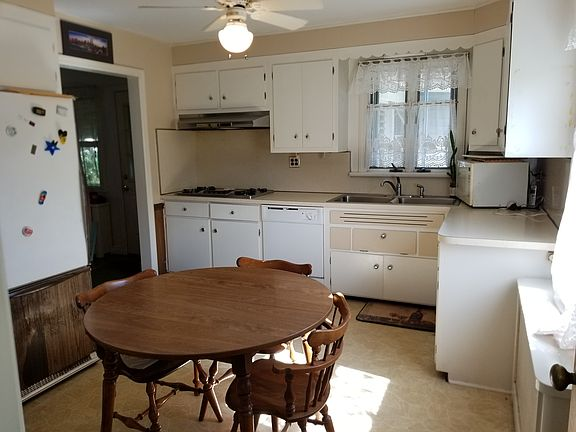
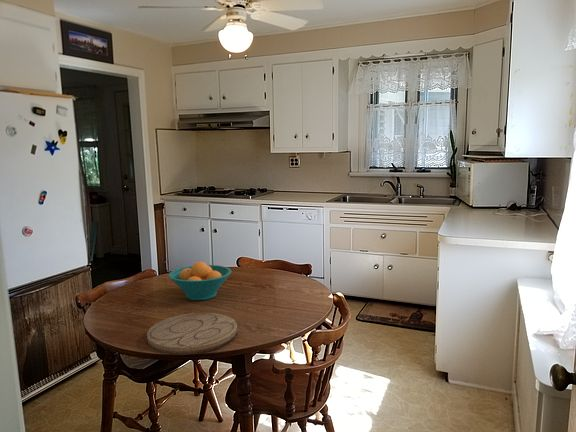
+ fruit bowl [168,261,232,301]
+ cutting board [146,312,238,356]
